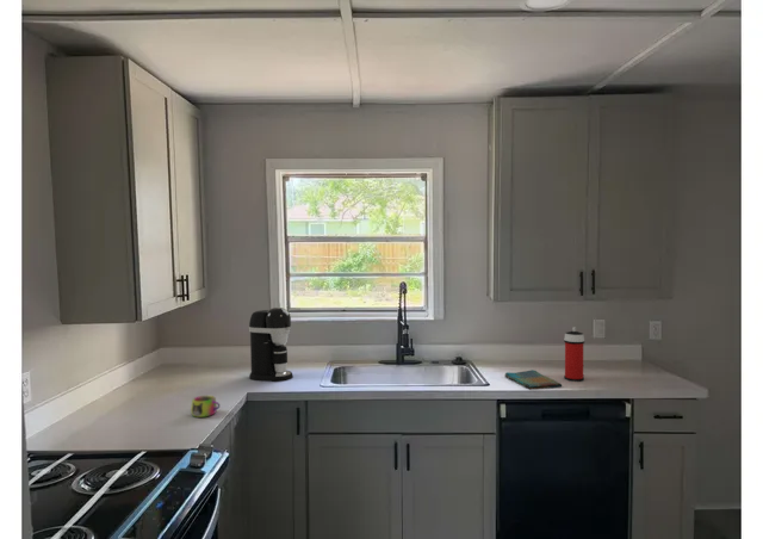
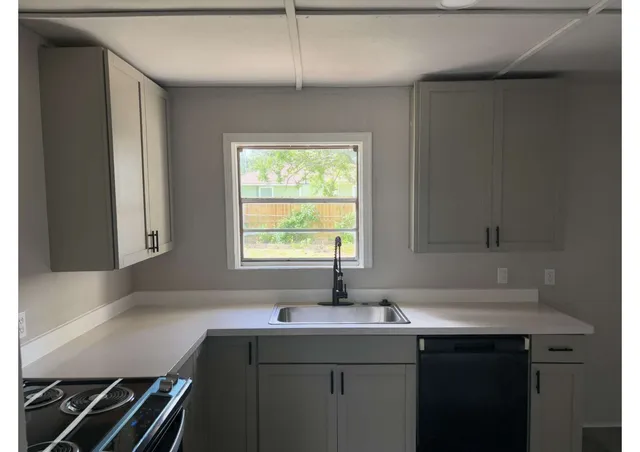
- coffee maker [248,306,294,383]
- dish towel [504,368,563,390]
- mug [190,395,221,419]
- spray can [563,326,585,383]
